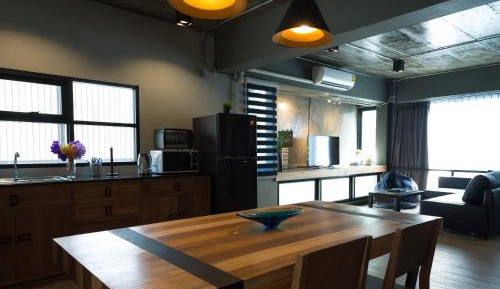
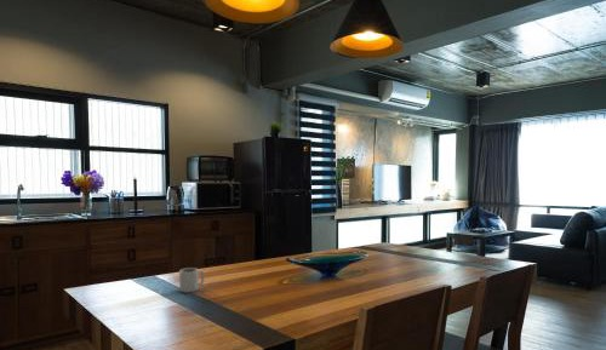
+ cup [178,266,205,294]
